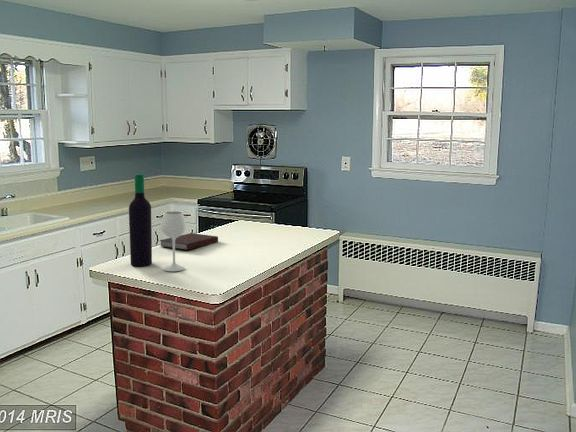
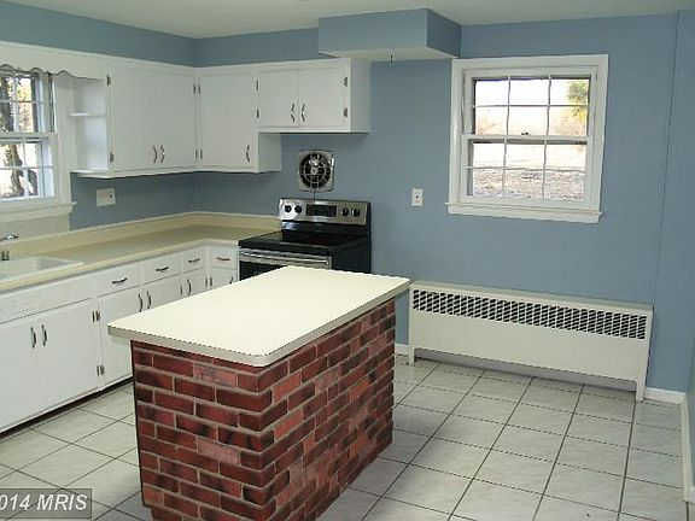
- notebook [158,232,219,251]
- wine bottle [128,173,187,272]
